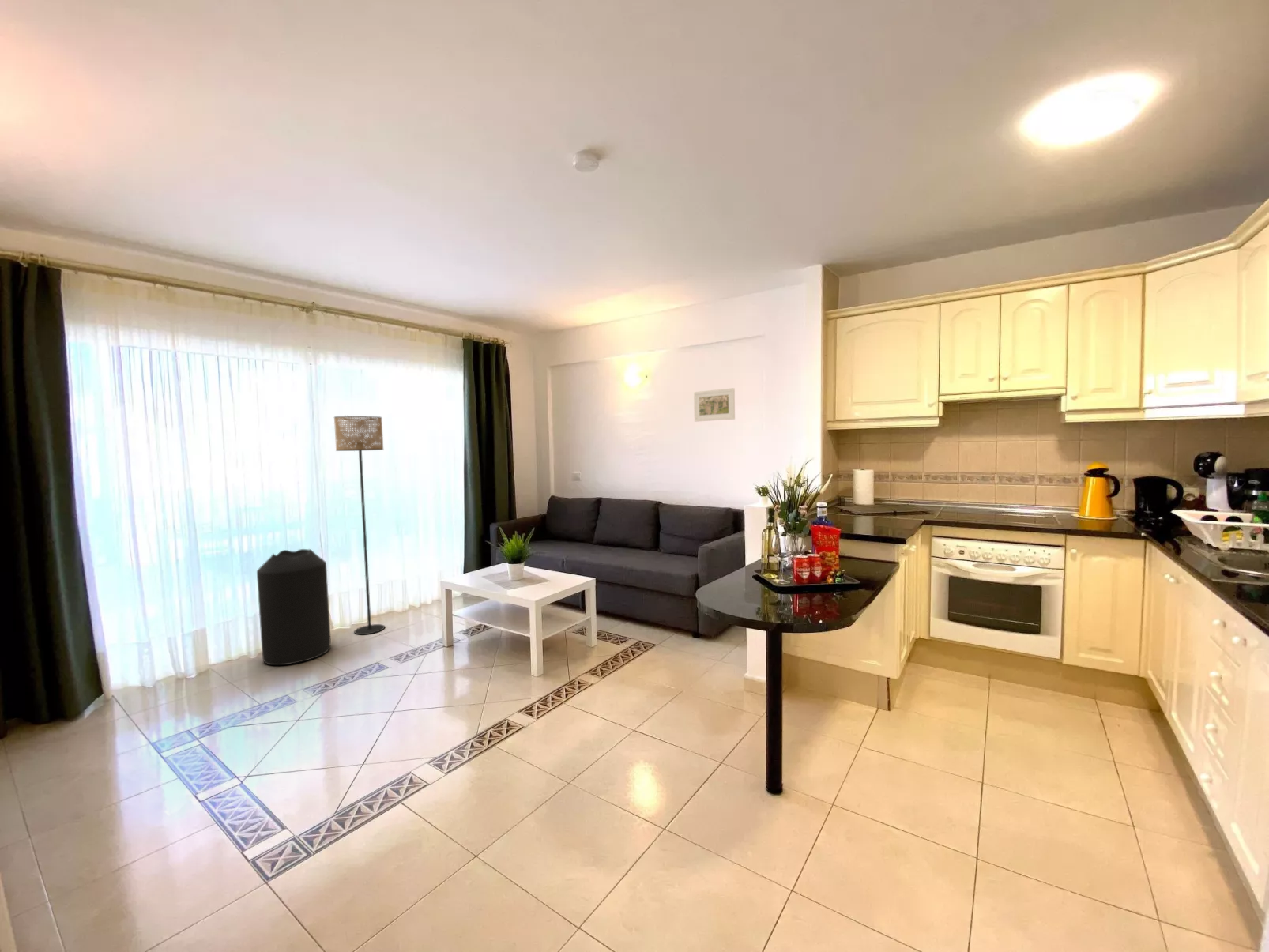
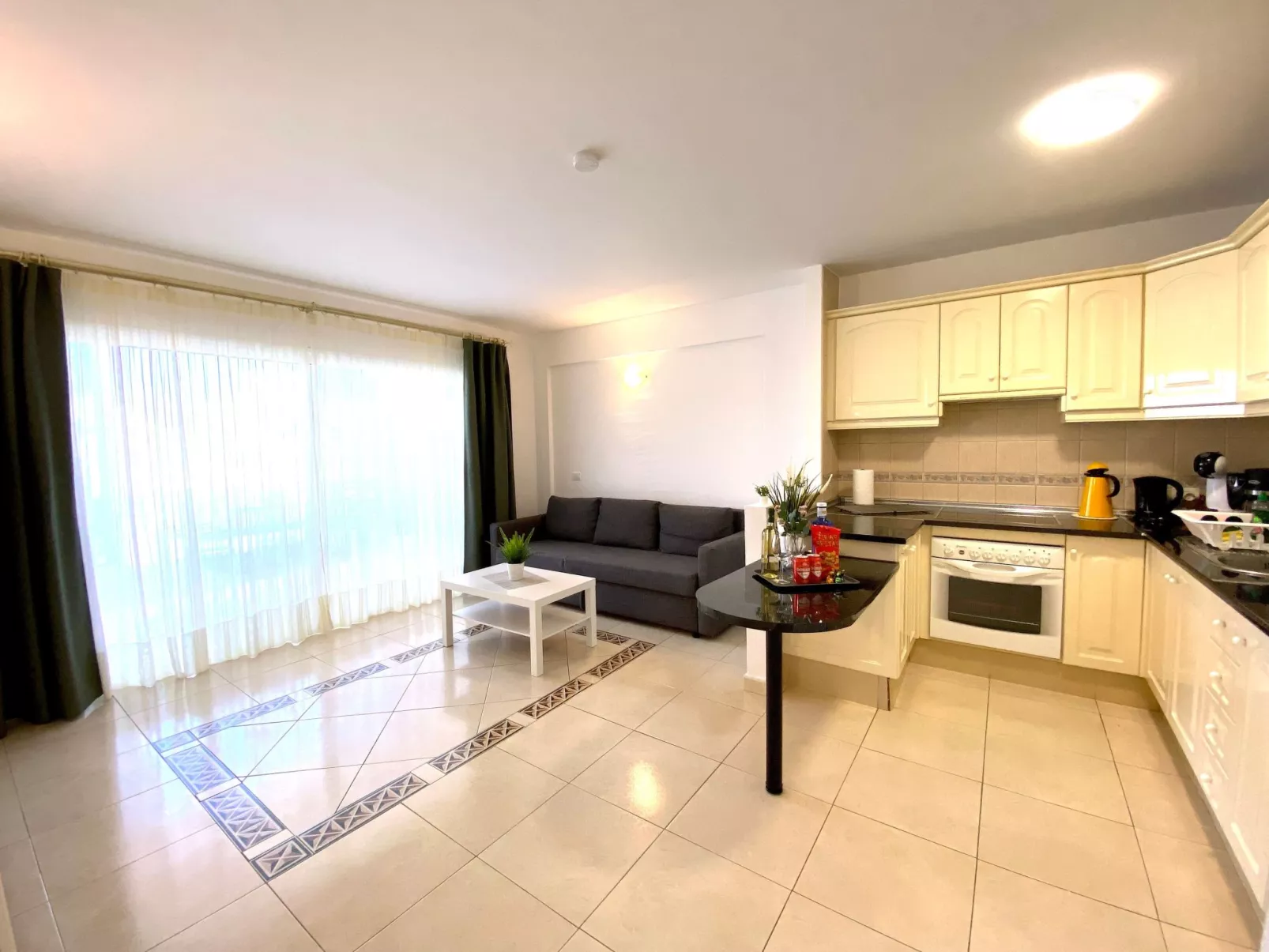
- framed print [693,387,736,422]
- floor lamp [333,415,386,635]
- trash can [256,548,332,666]
